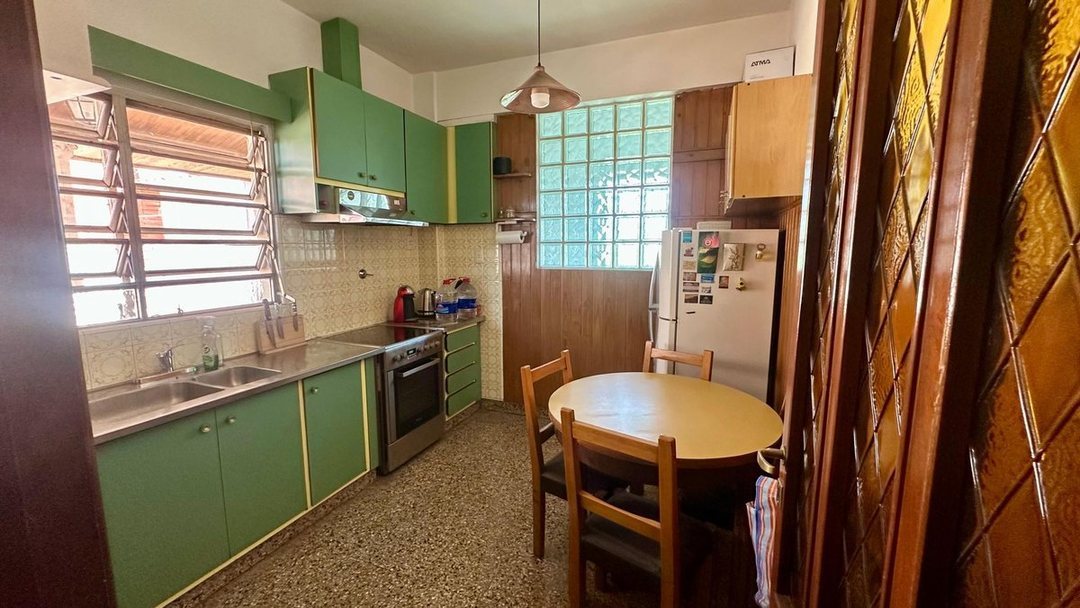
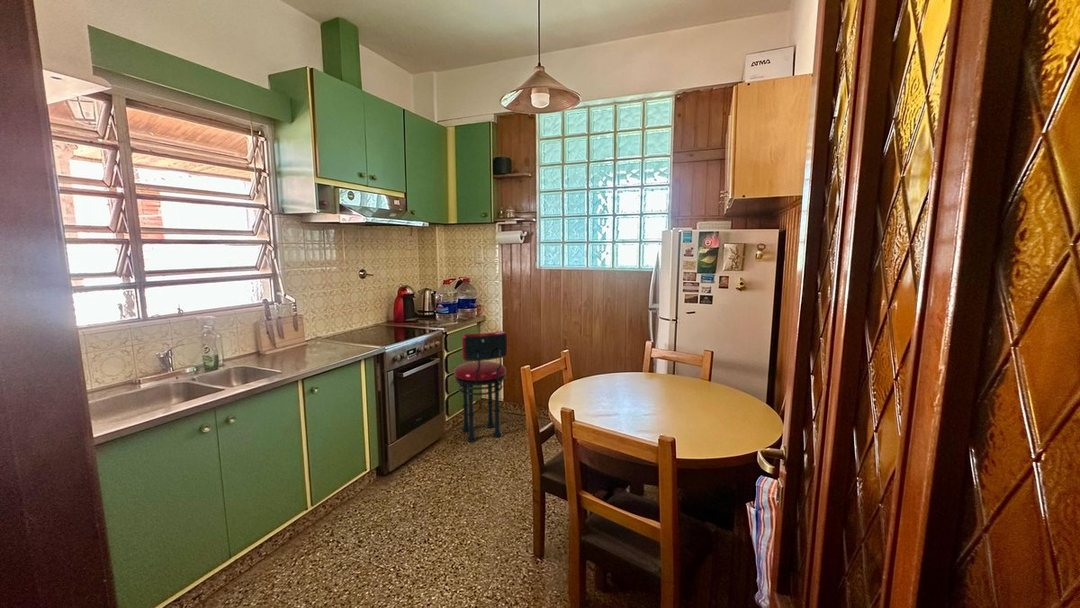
+ stool [453,330,508,443]
